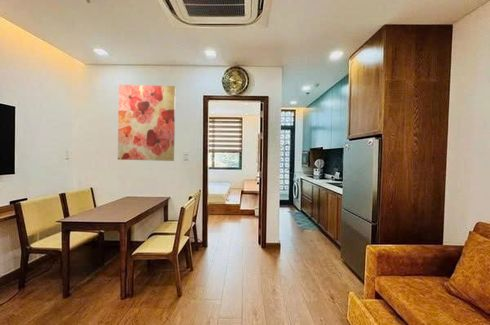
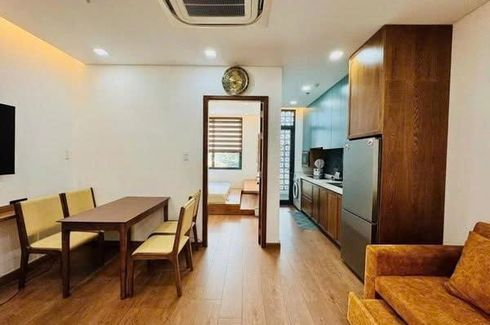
- wall art [117,84,176,162]
